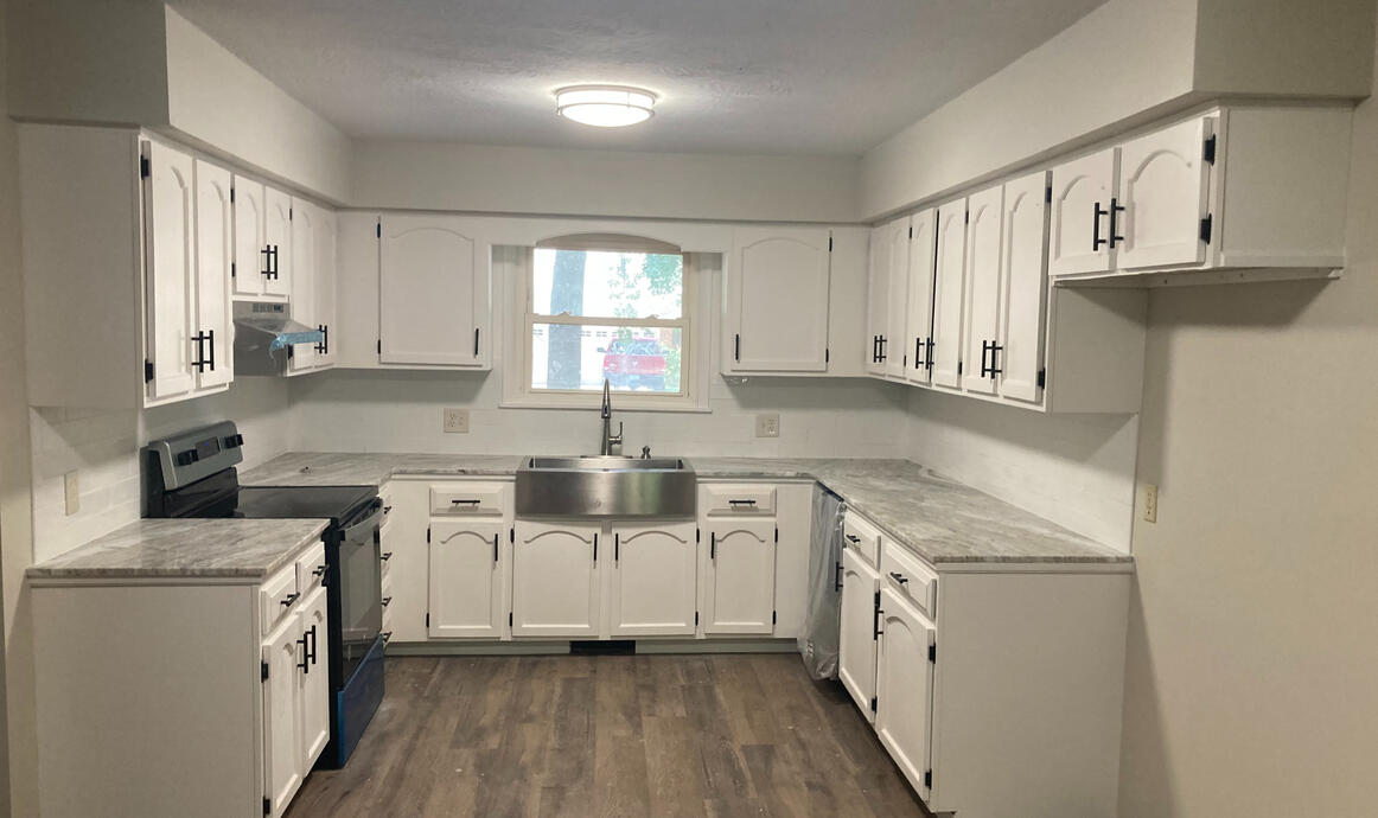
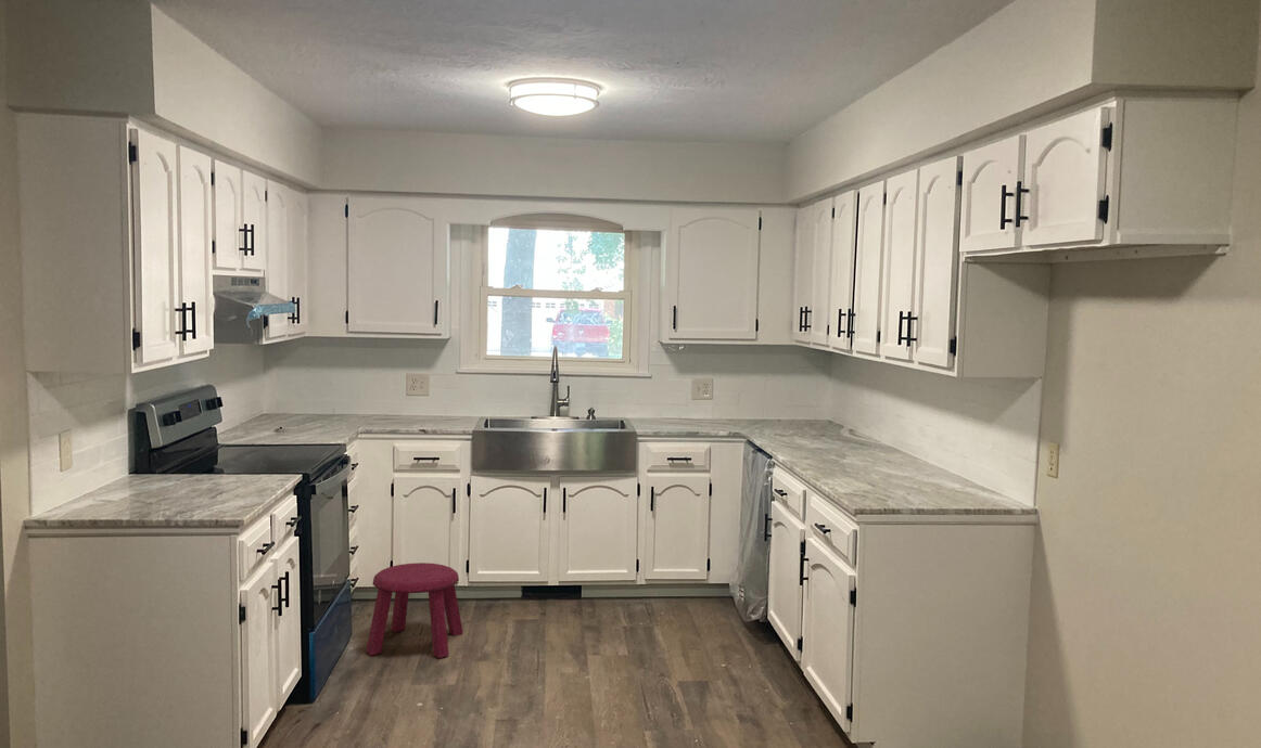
+ stool [366,562,464,659]
